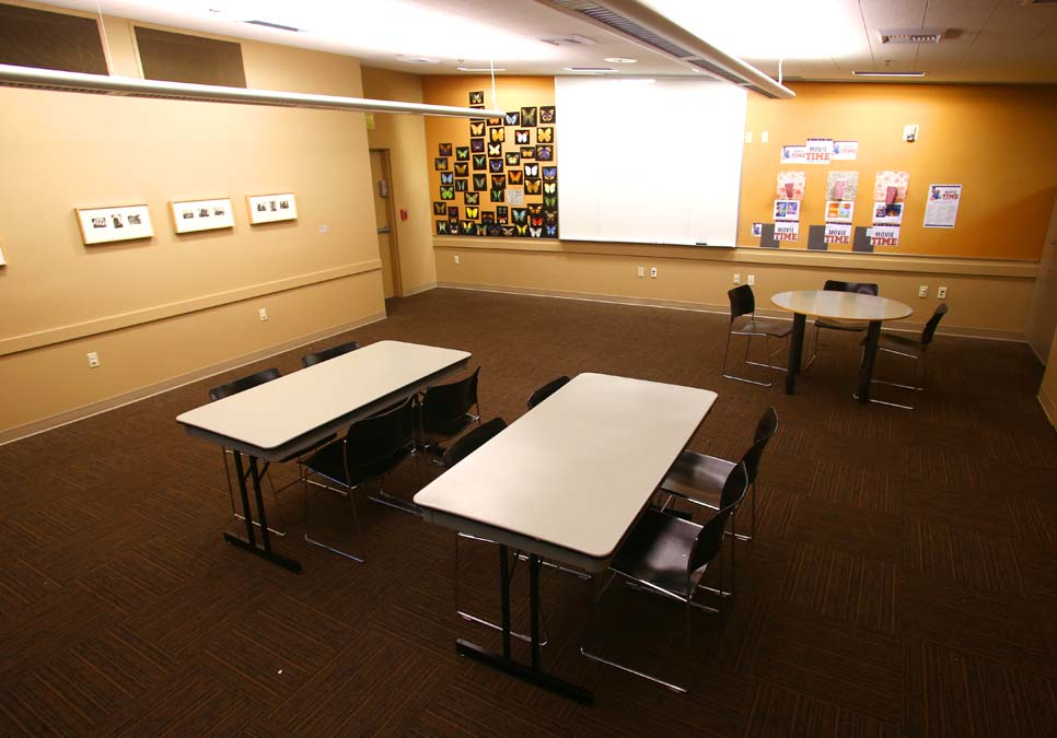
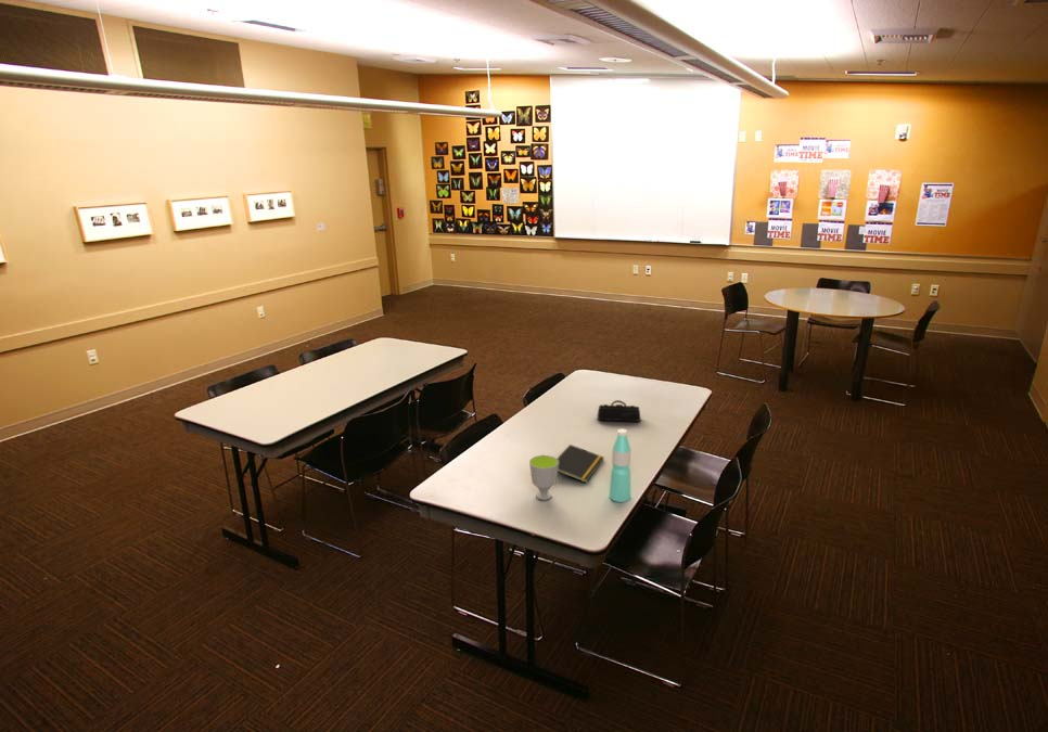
+ cup [528,454,559,501]
+ pencil case [597,399,642,423]
+ water bottle [609,428,632,503]
+ notepad [557,444,605,484]
